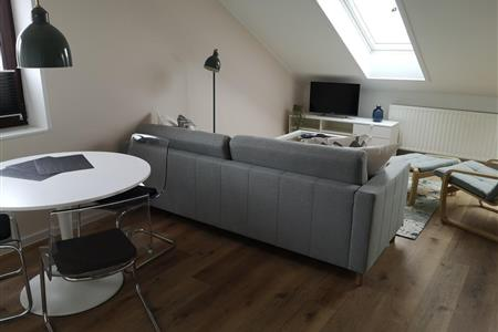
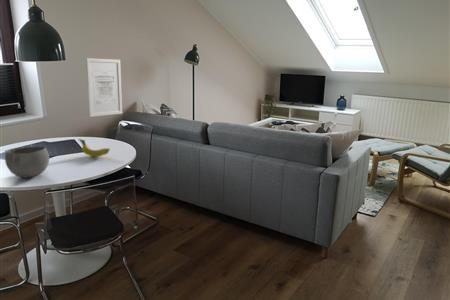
+ wall art [85,57,123,118]
+ bowl [4,145,50,178]
+ fruit [78,138,111,157]
